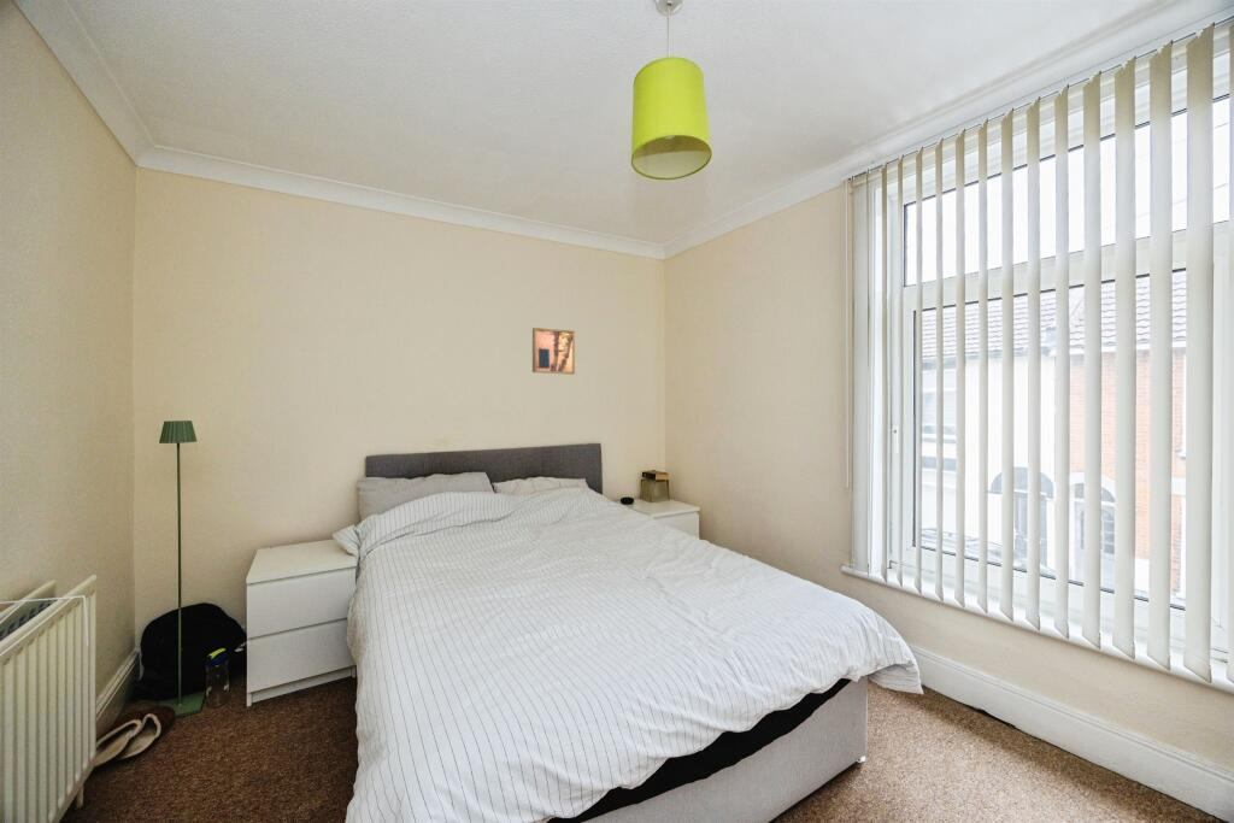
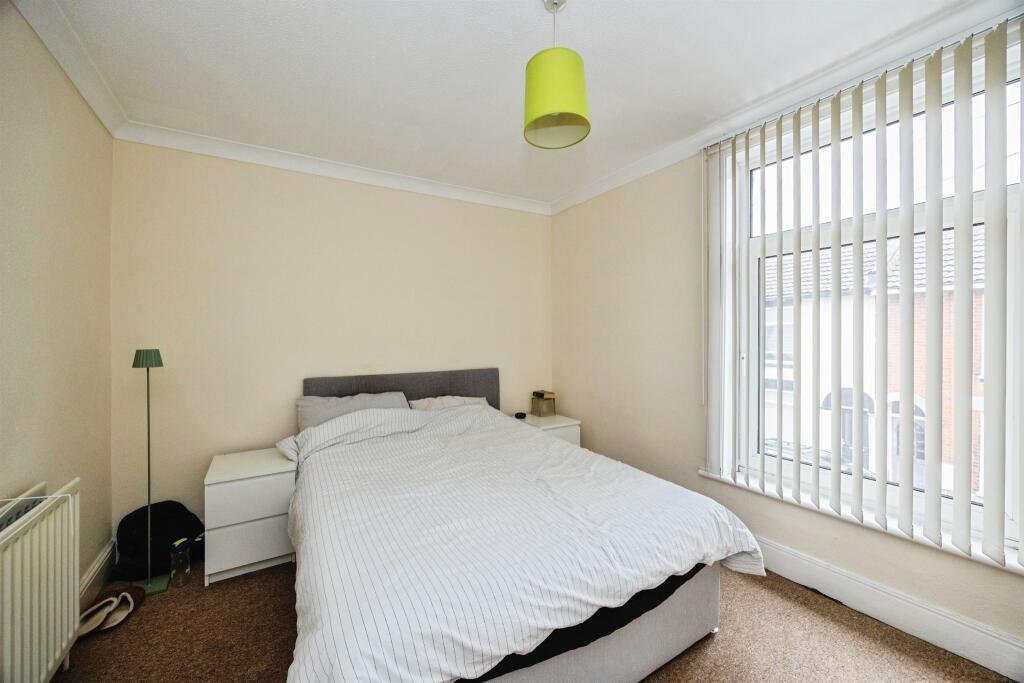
- wall art [531,327,576,376]
